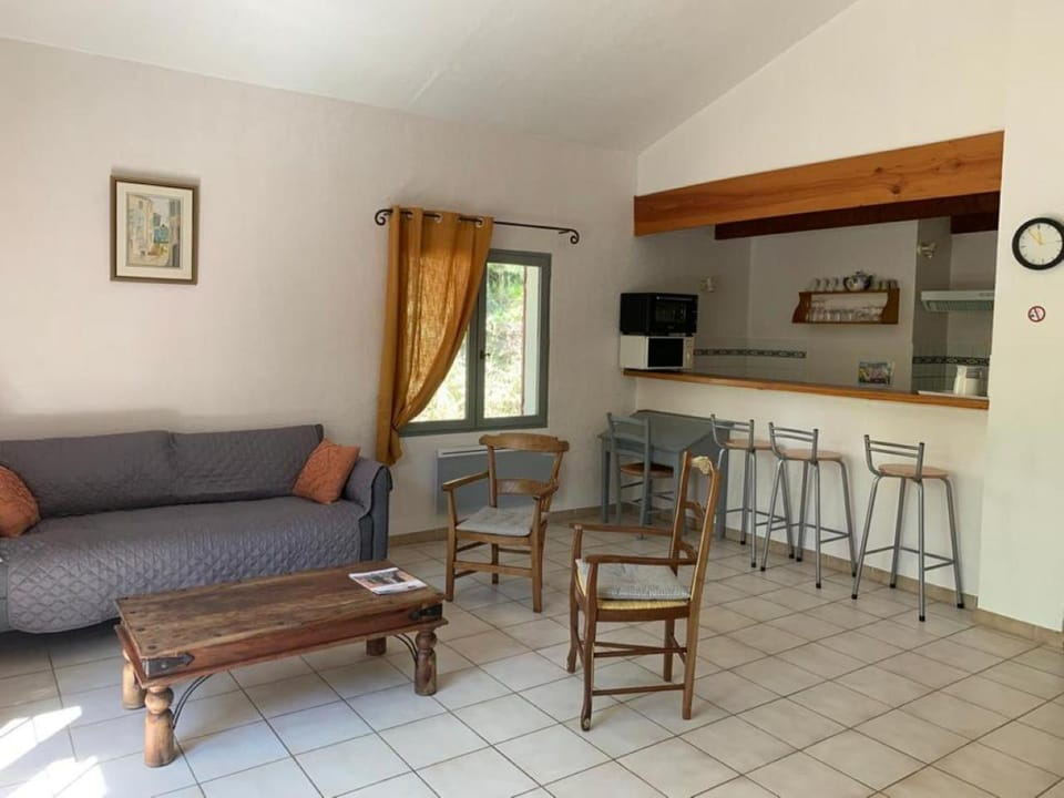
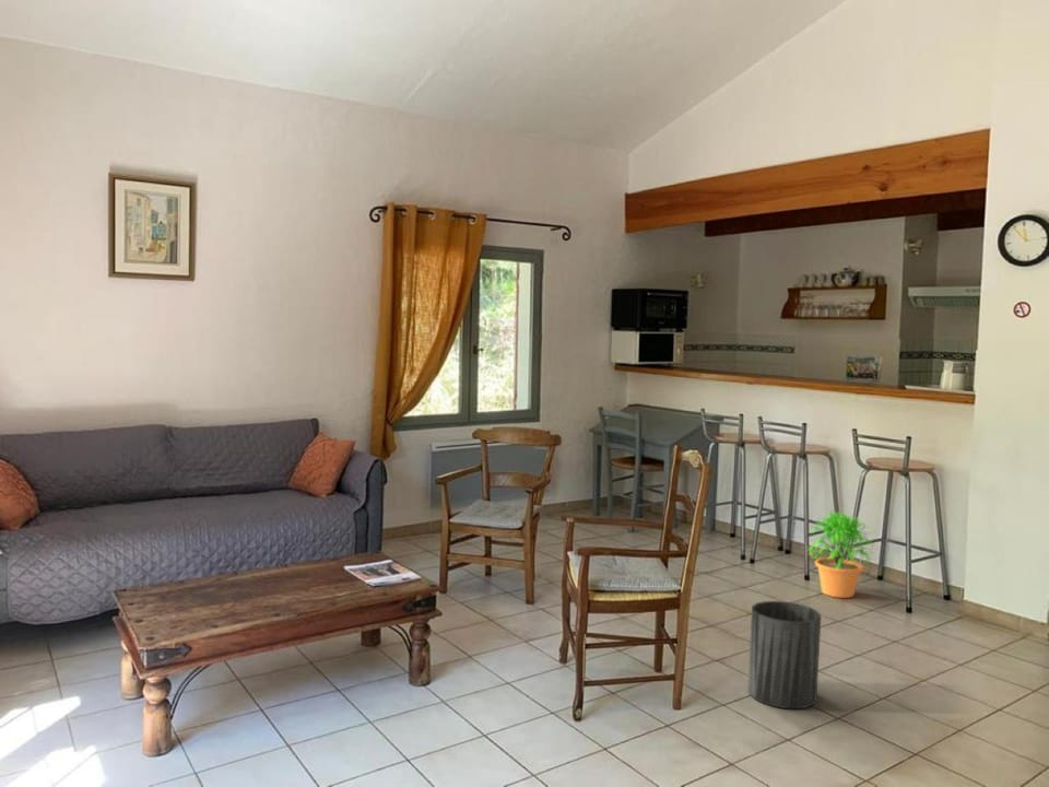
+ trash can [747,600,822,709]
+ potted plant [805,510,875,599]
